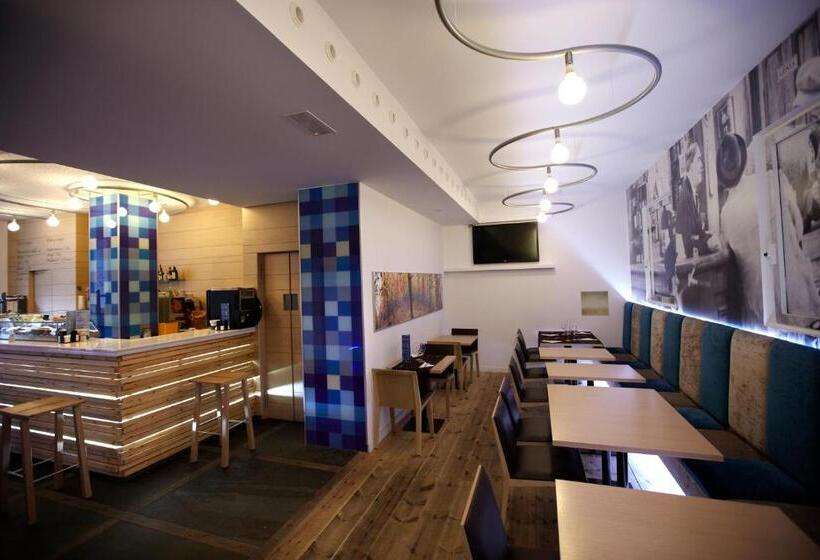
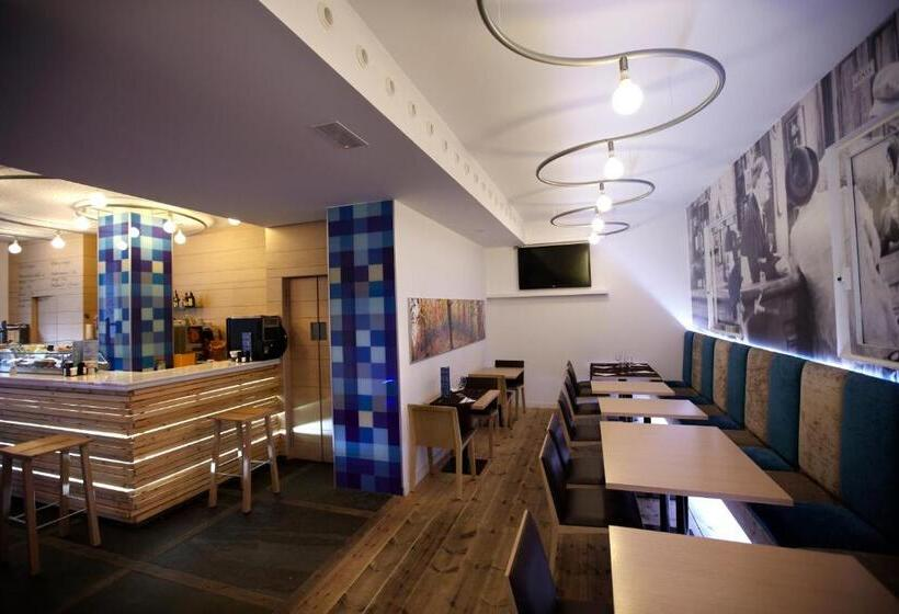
- wall art [580,290,610,317]
